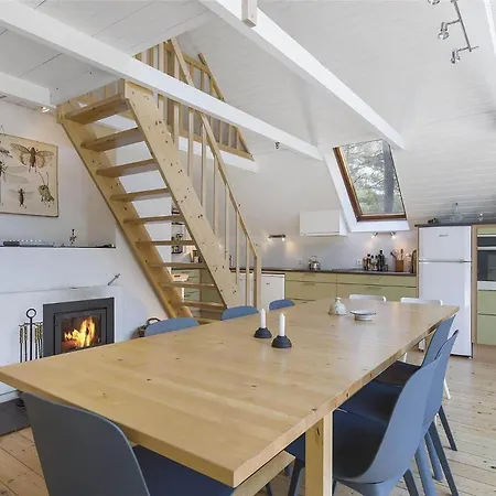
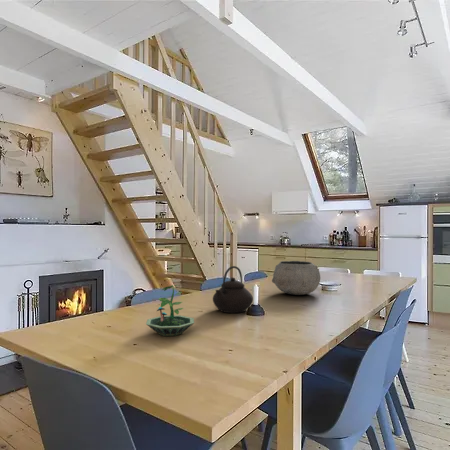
+ bowl [271,260,321,296]
+ terrarium [145,284,195,337]
+ teapot [212,265,254,314]
